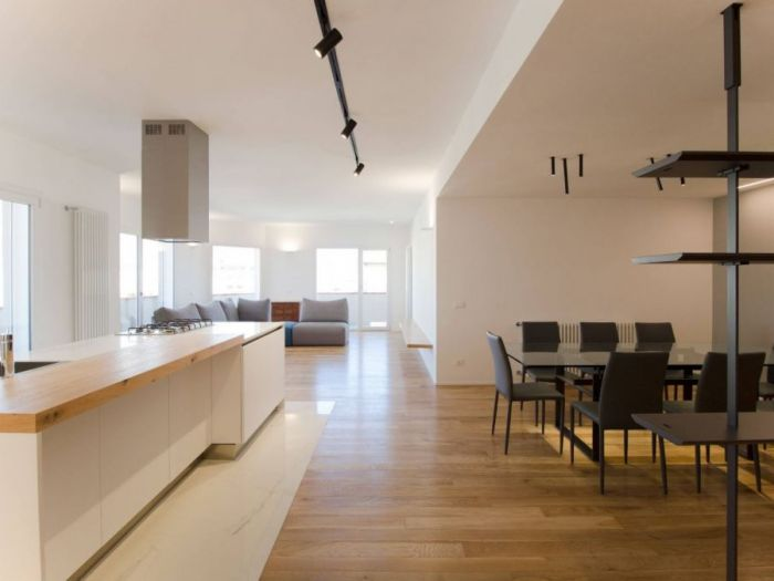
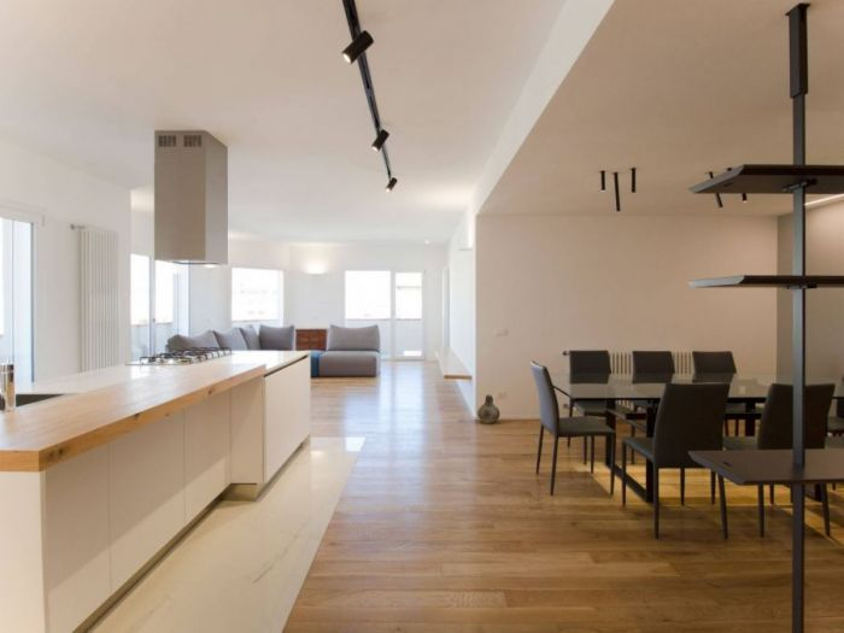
+ ceramic jug [476,394,502,424]
